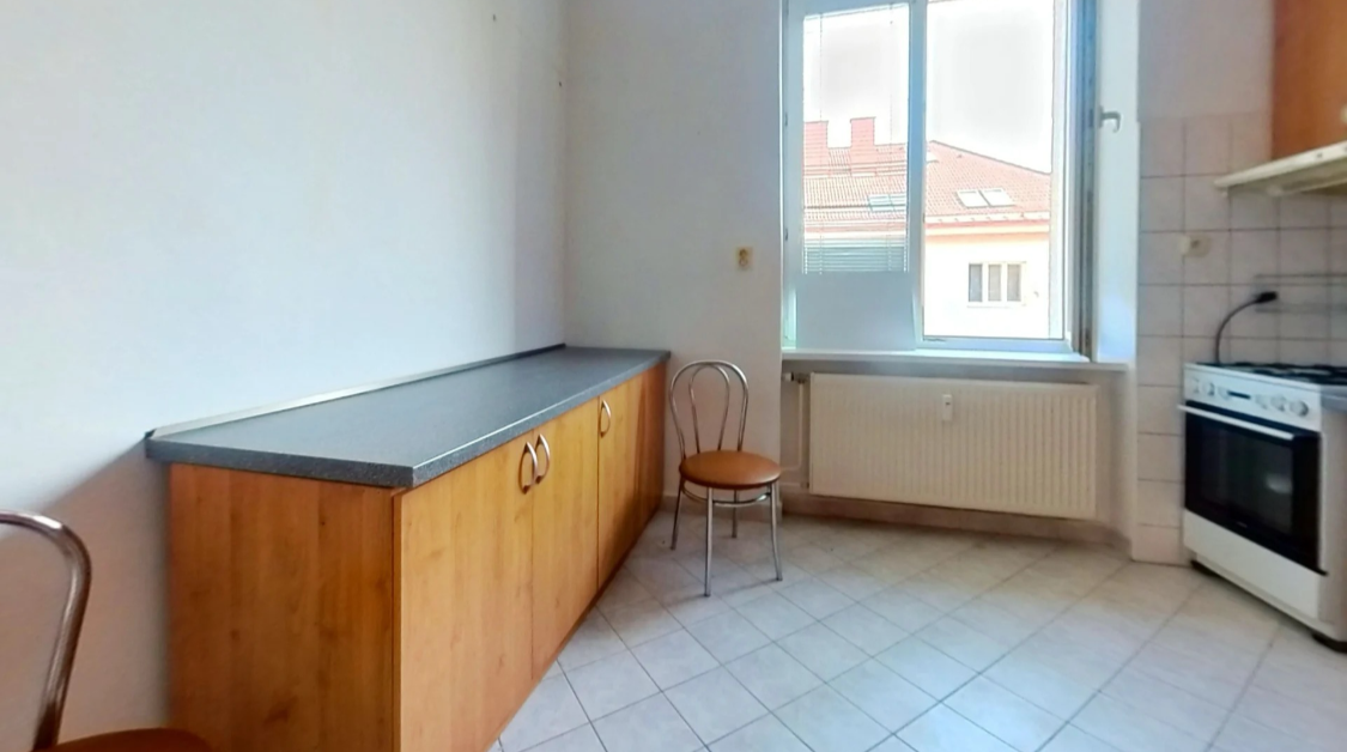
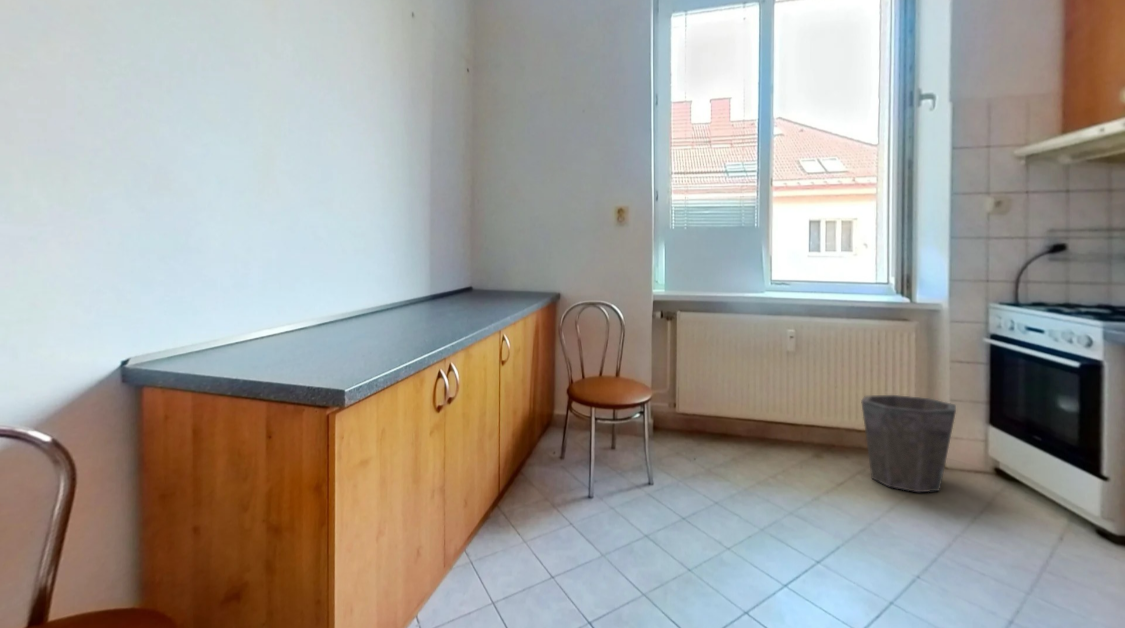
+ waste bin [860,394,957,493]
